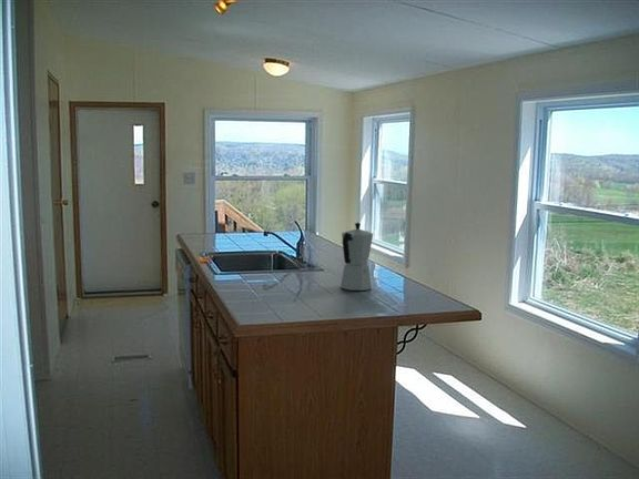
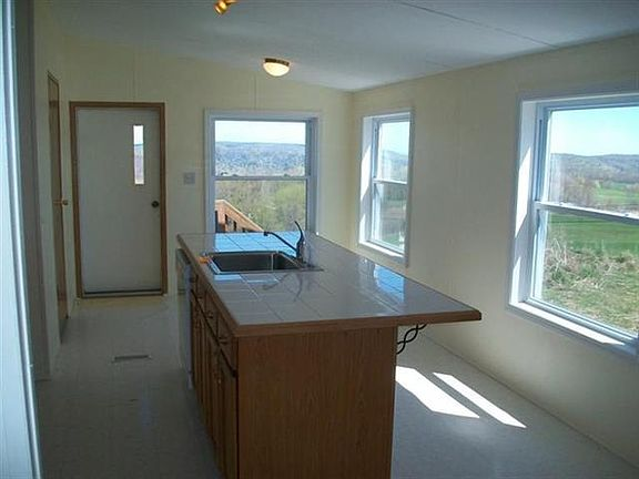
- moka pot [339,222,374,292]
